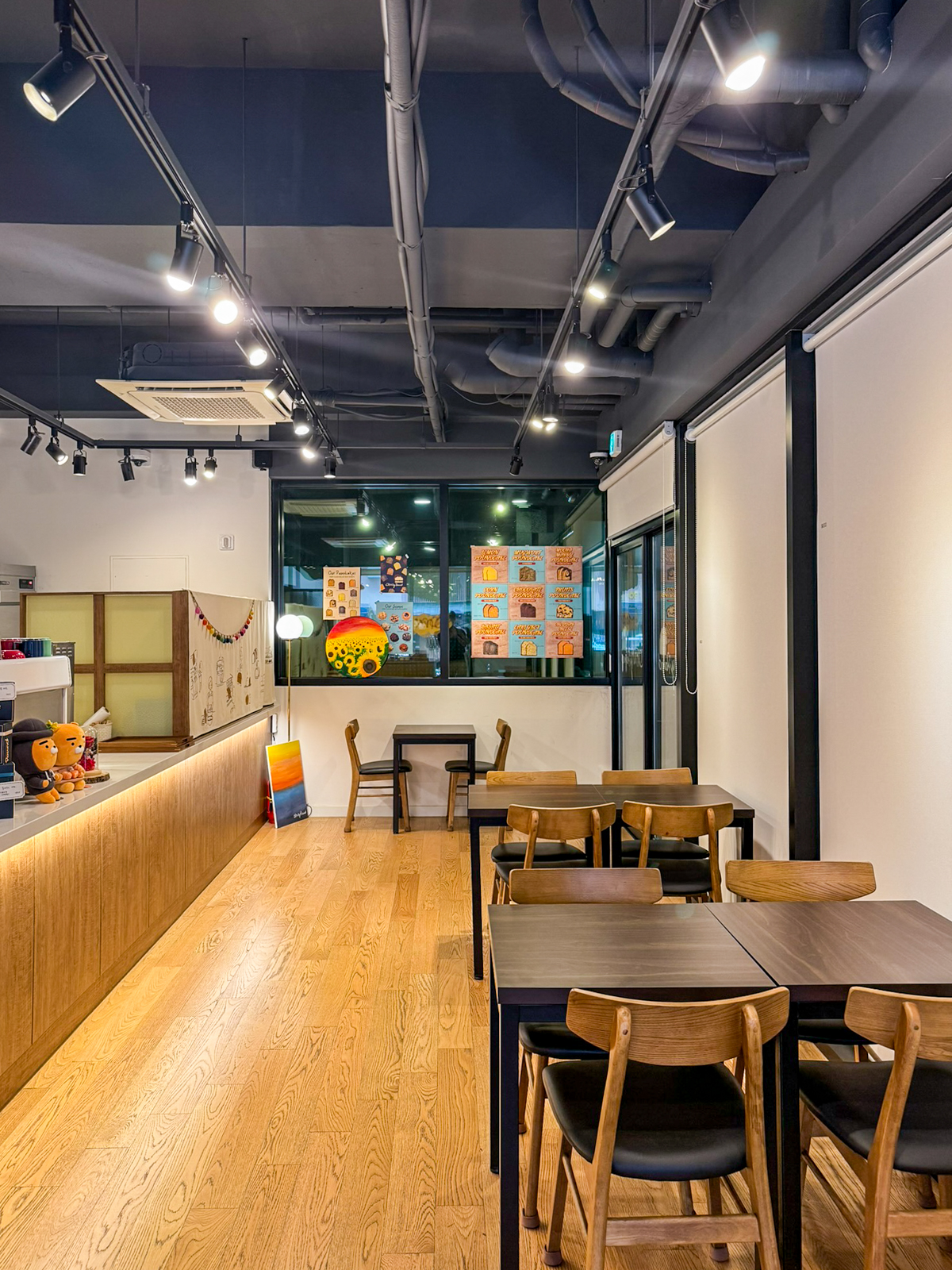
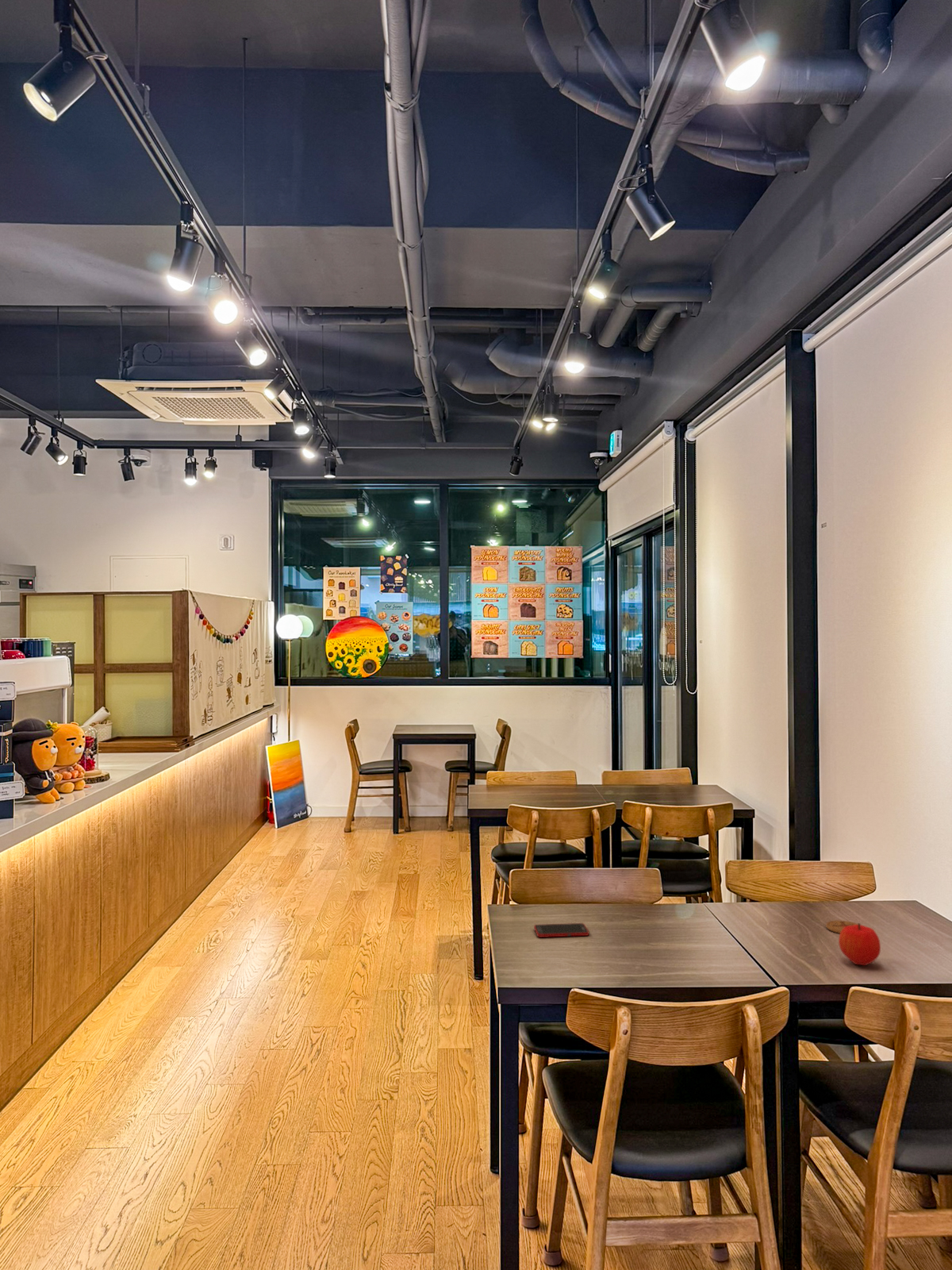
+ cell phone [533,922,589,938]
+ fruit [838,922,881,967]
+ coaster [825,920,858,934]
